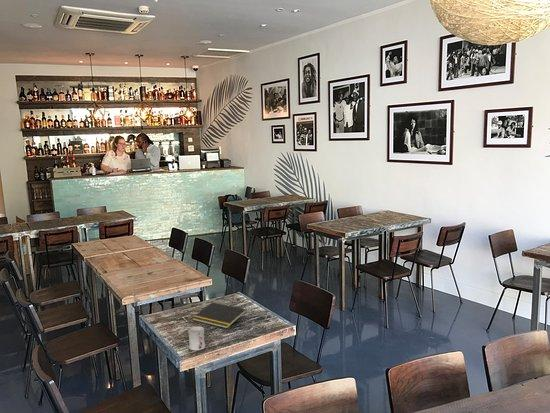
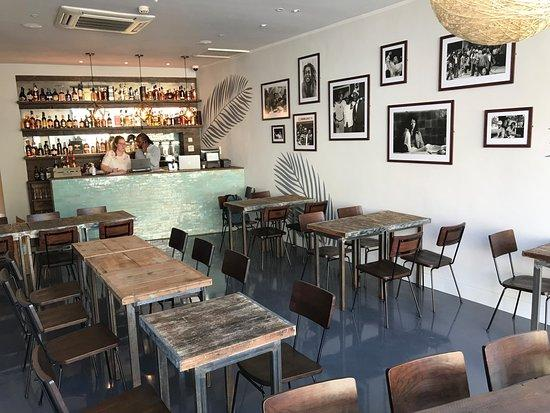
- cup [188,326,206,351]
- notepad [191,301,247,329]
